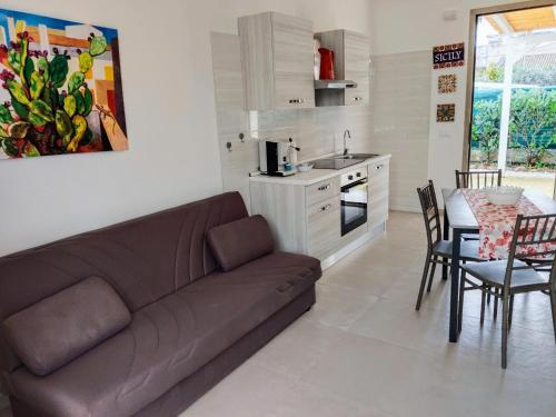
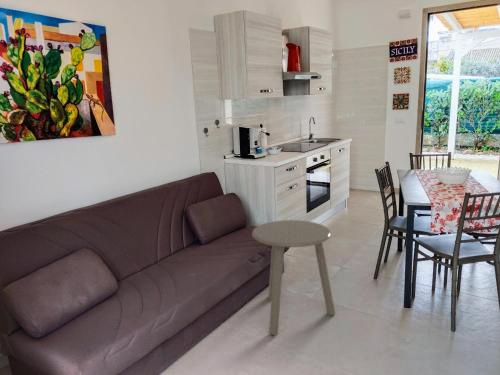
+ side table [251,219,336,336]
